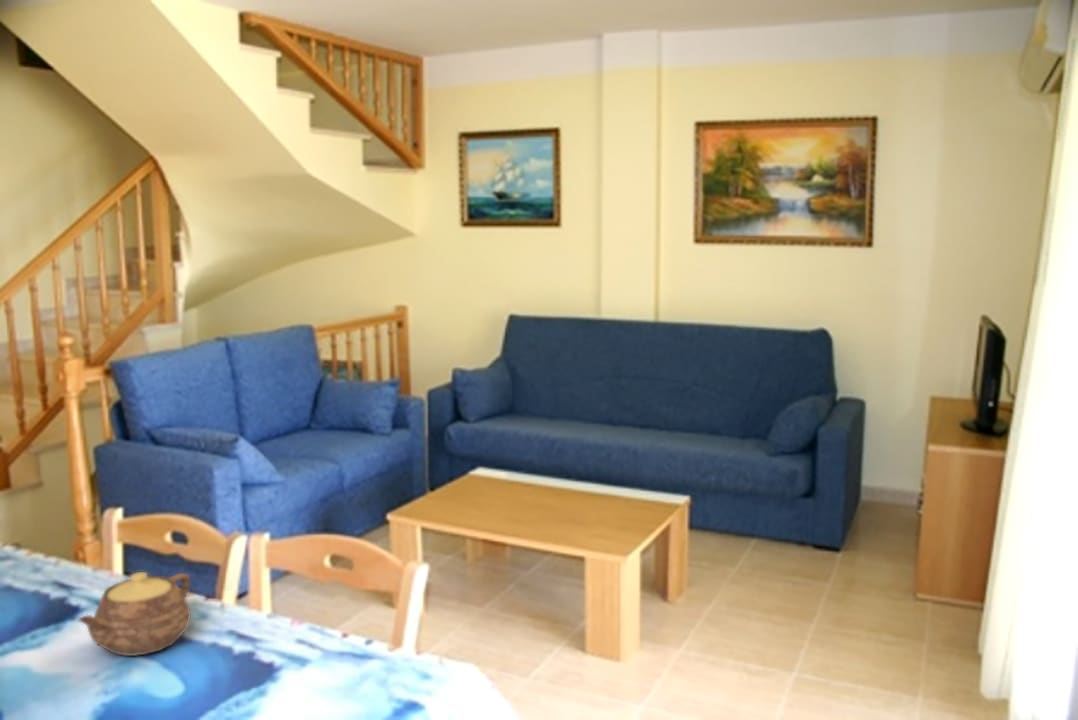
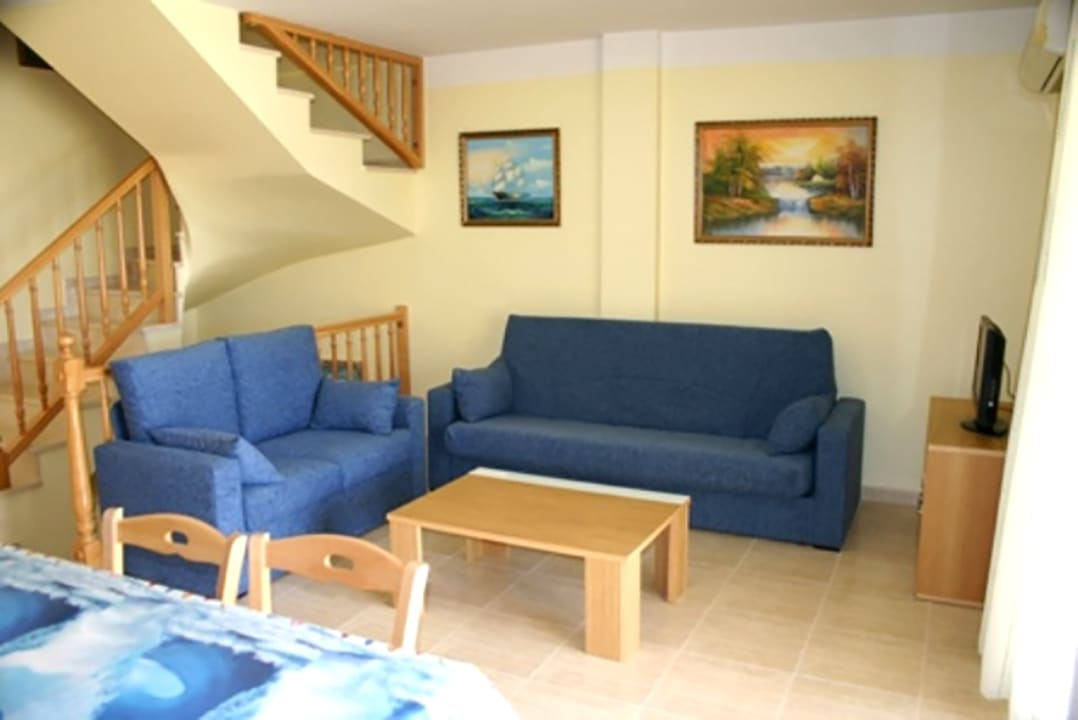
- teapot [76,571,192,657]
